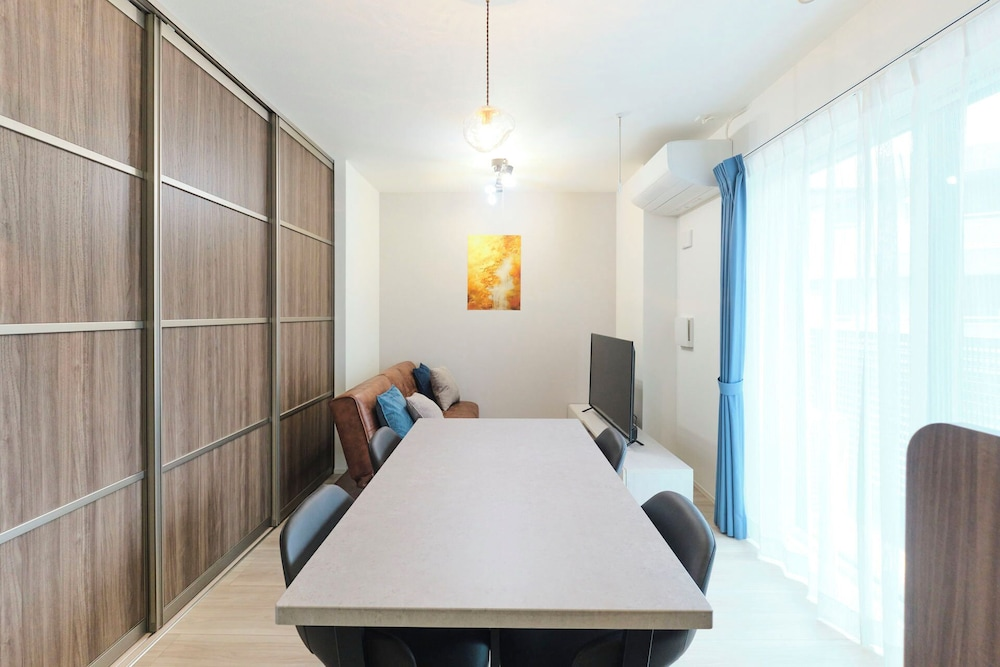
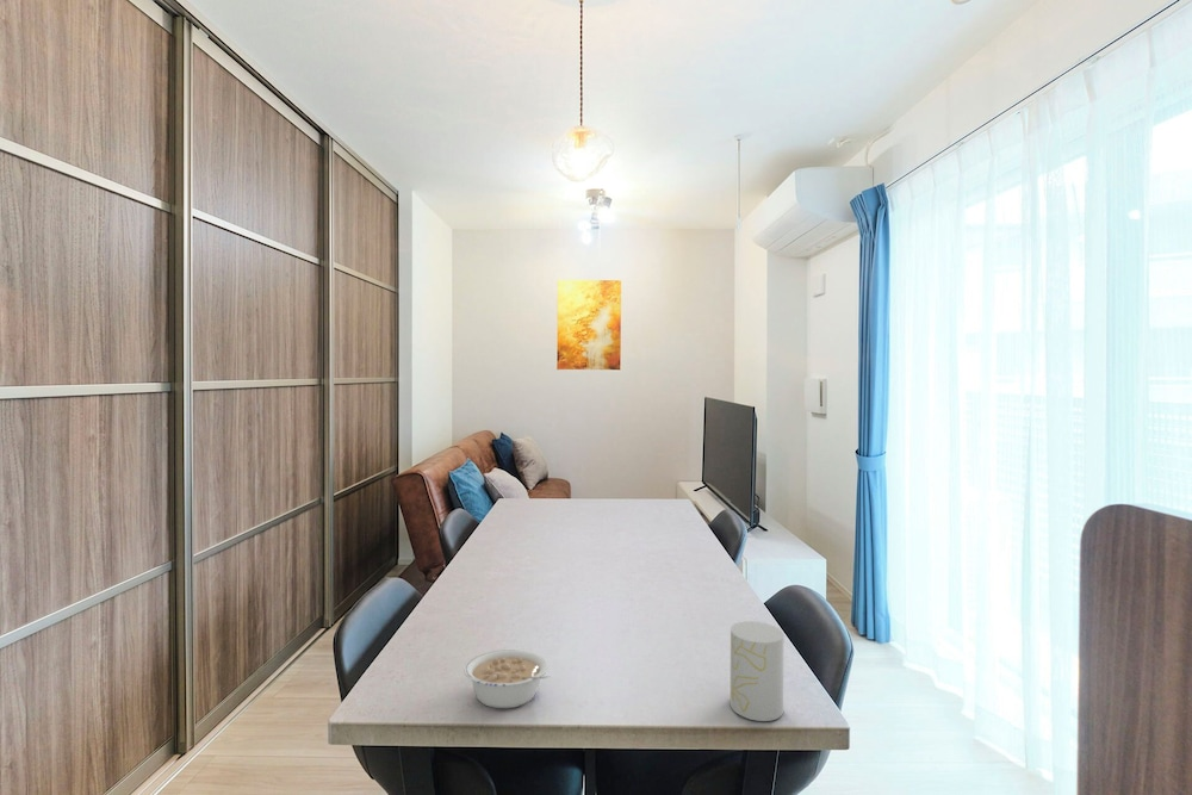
+ cup [730,620,784,722]
+ legume [462,648,552,709]
